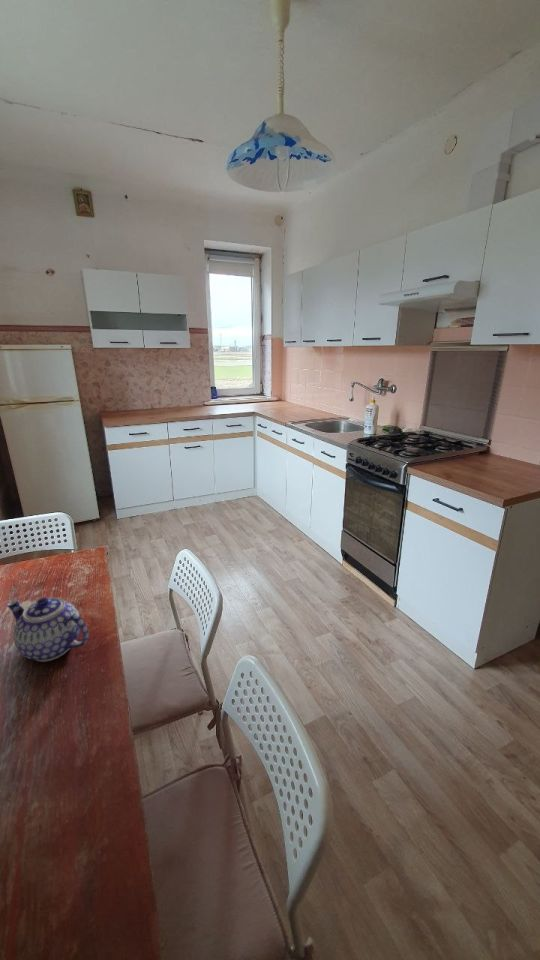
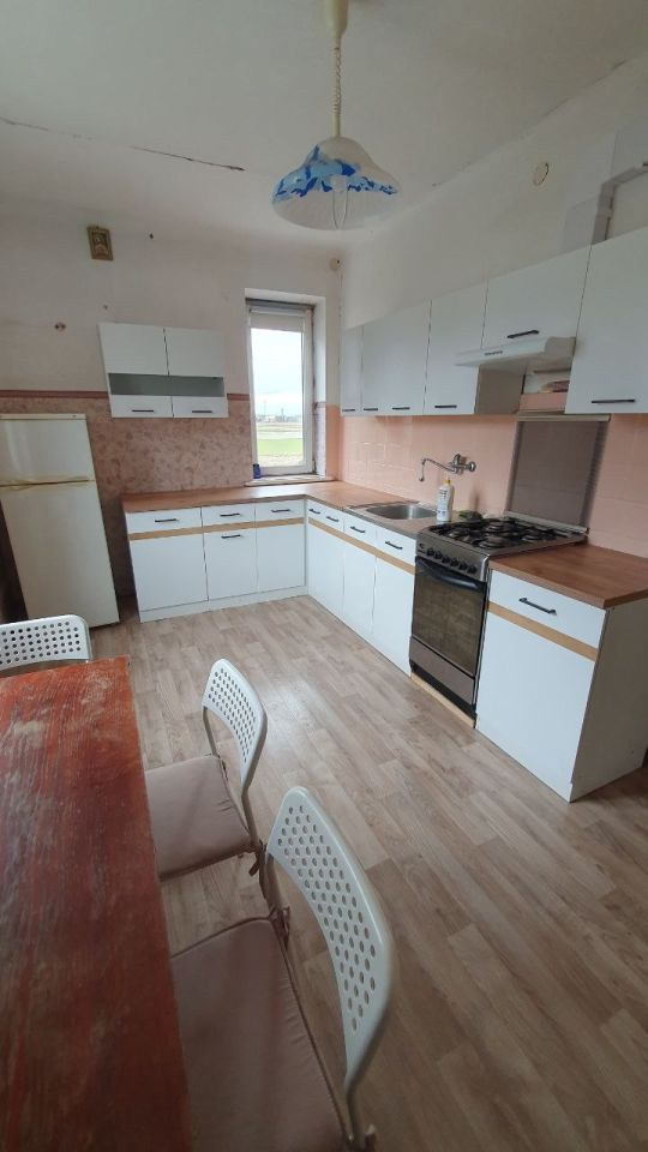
- teapot [6,596,90,663]
